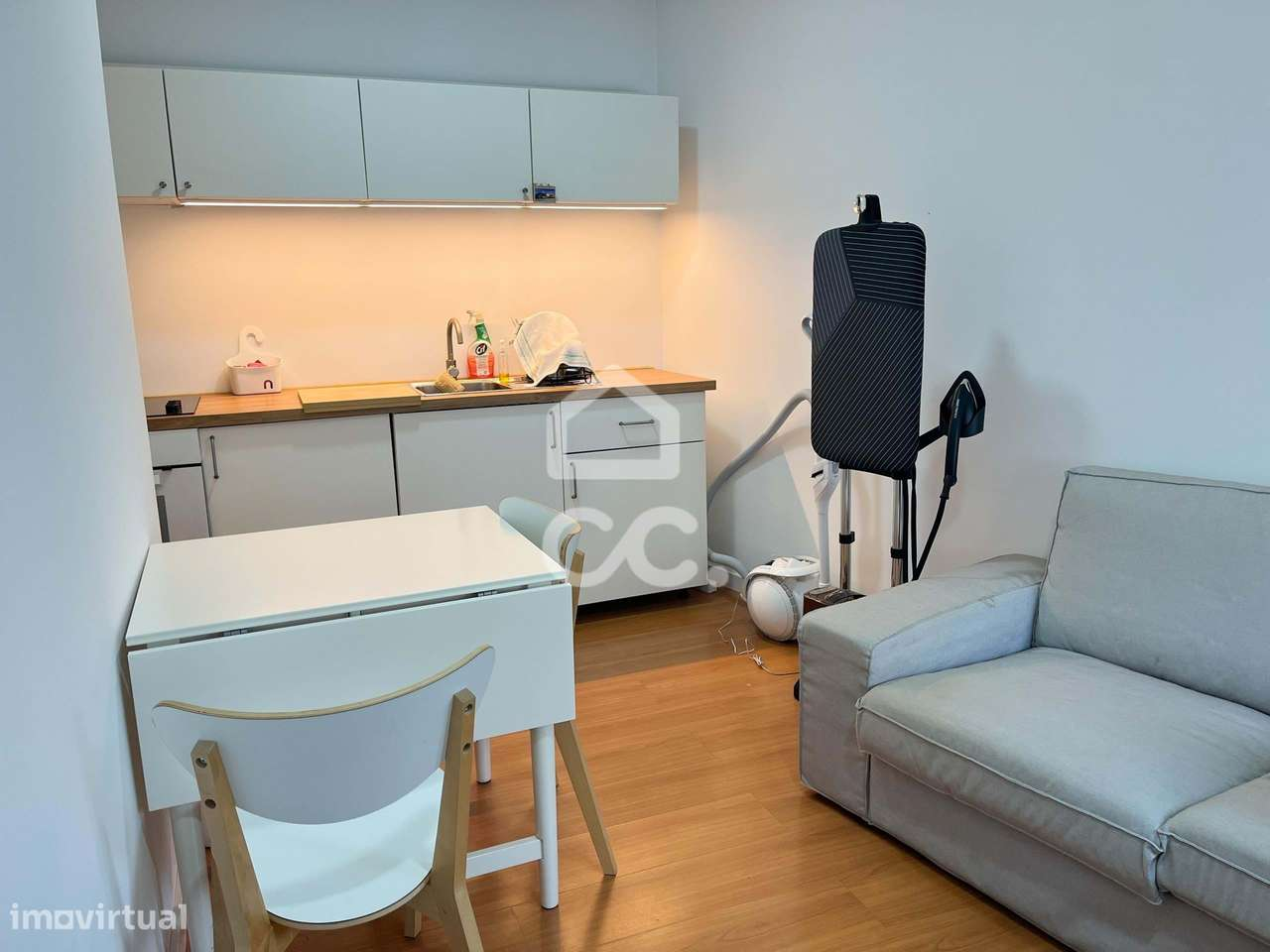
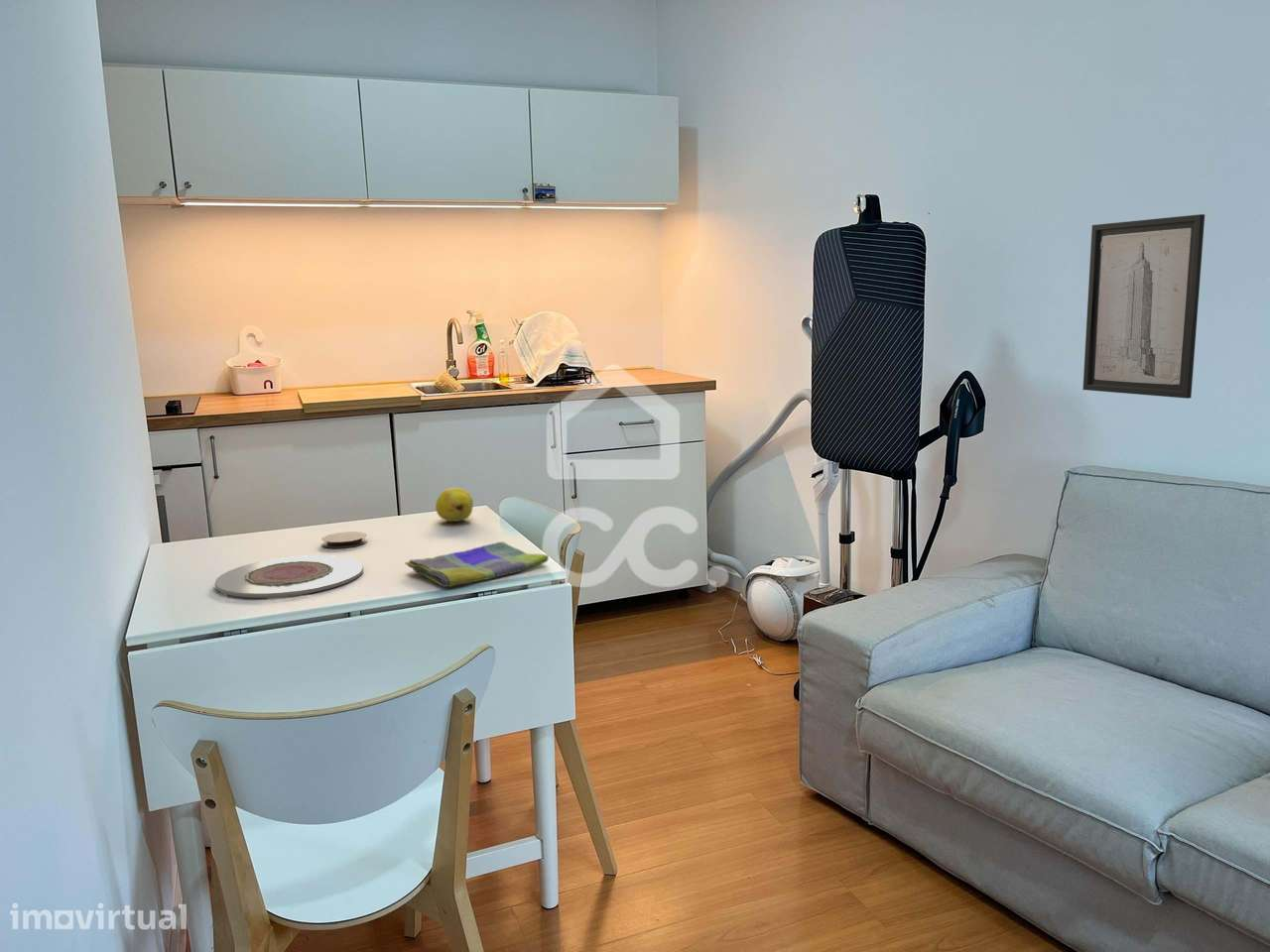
+ coaster [320,531,368,549]
+ dish towel [404,540,550,588]
+ fruit [435,487,474,523]
+ plate [214,554,364,599]
+ wall art [1082,213,1206,400]
